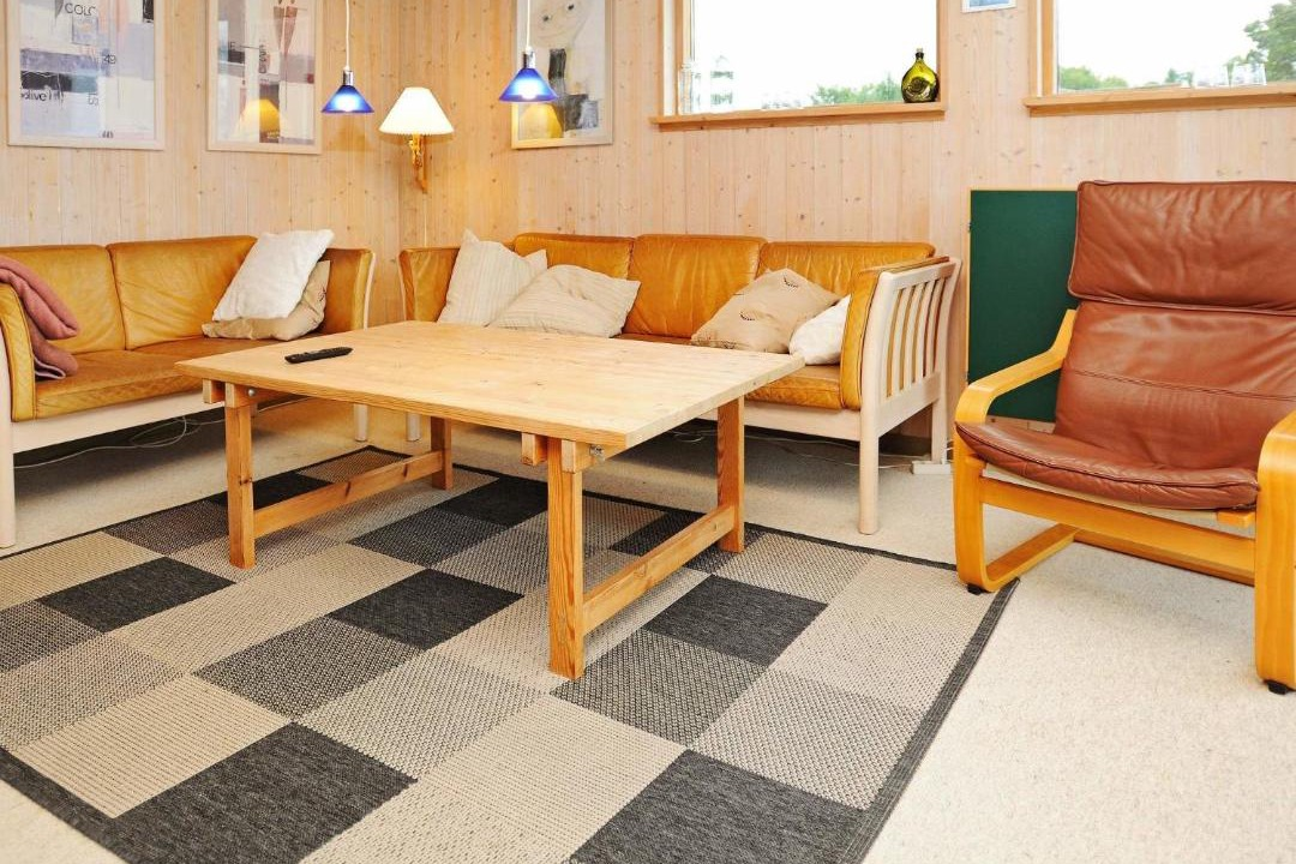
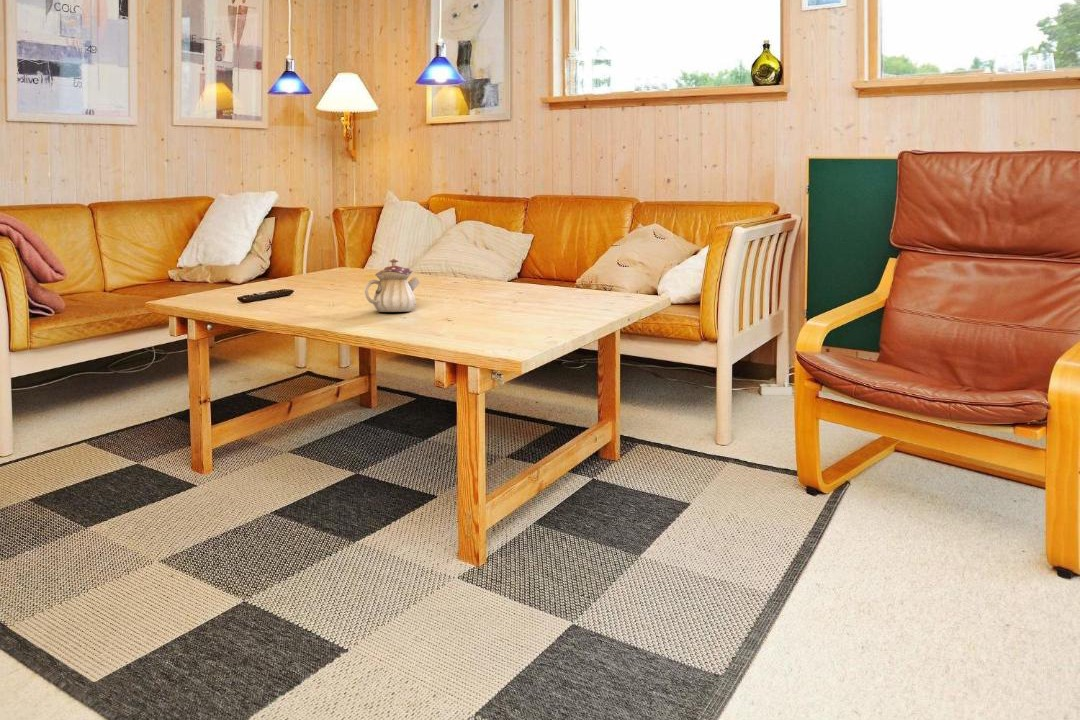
+ teapot [364,258,421,313]
